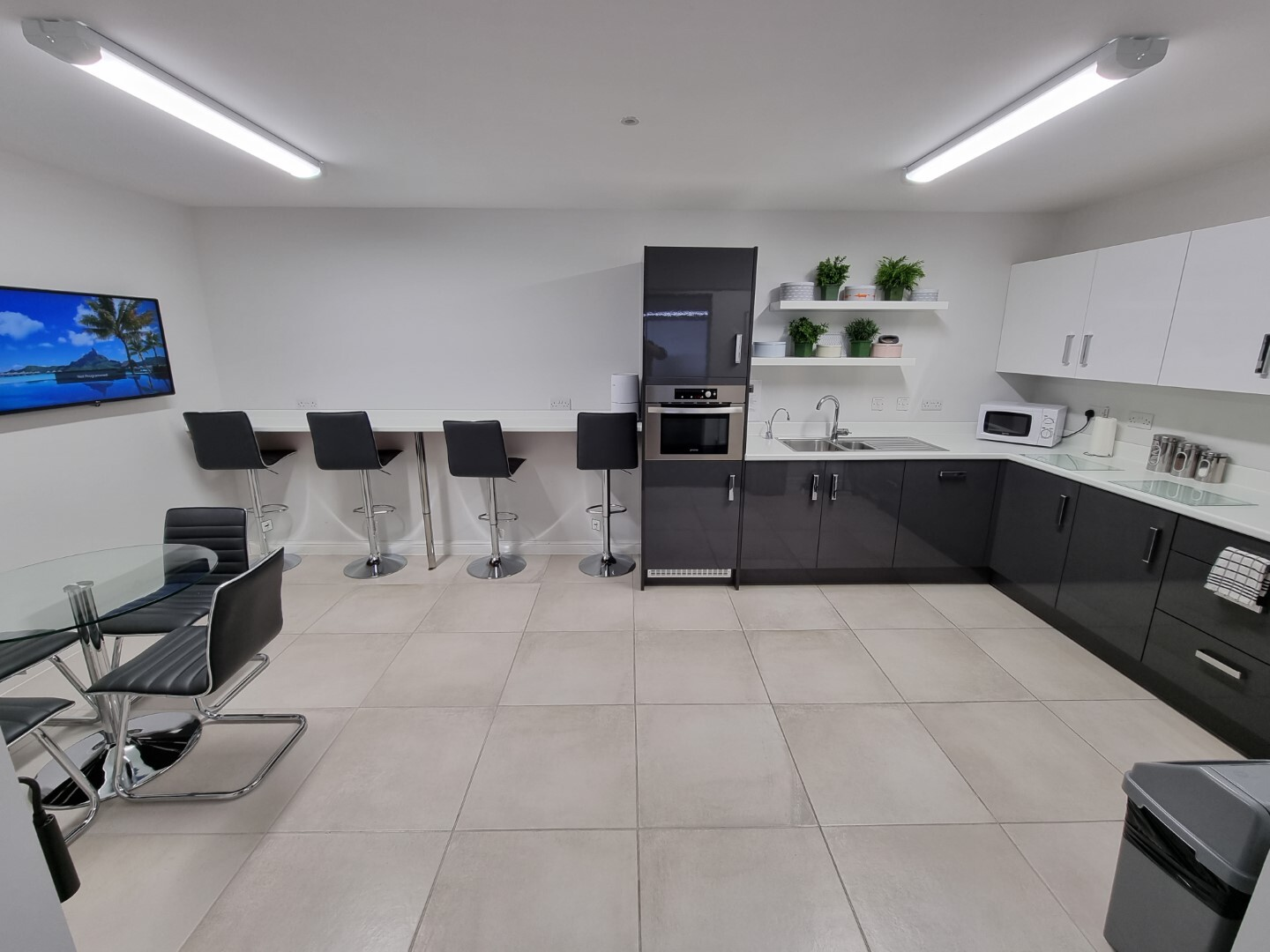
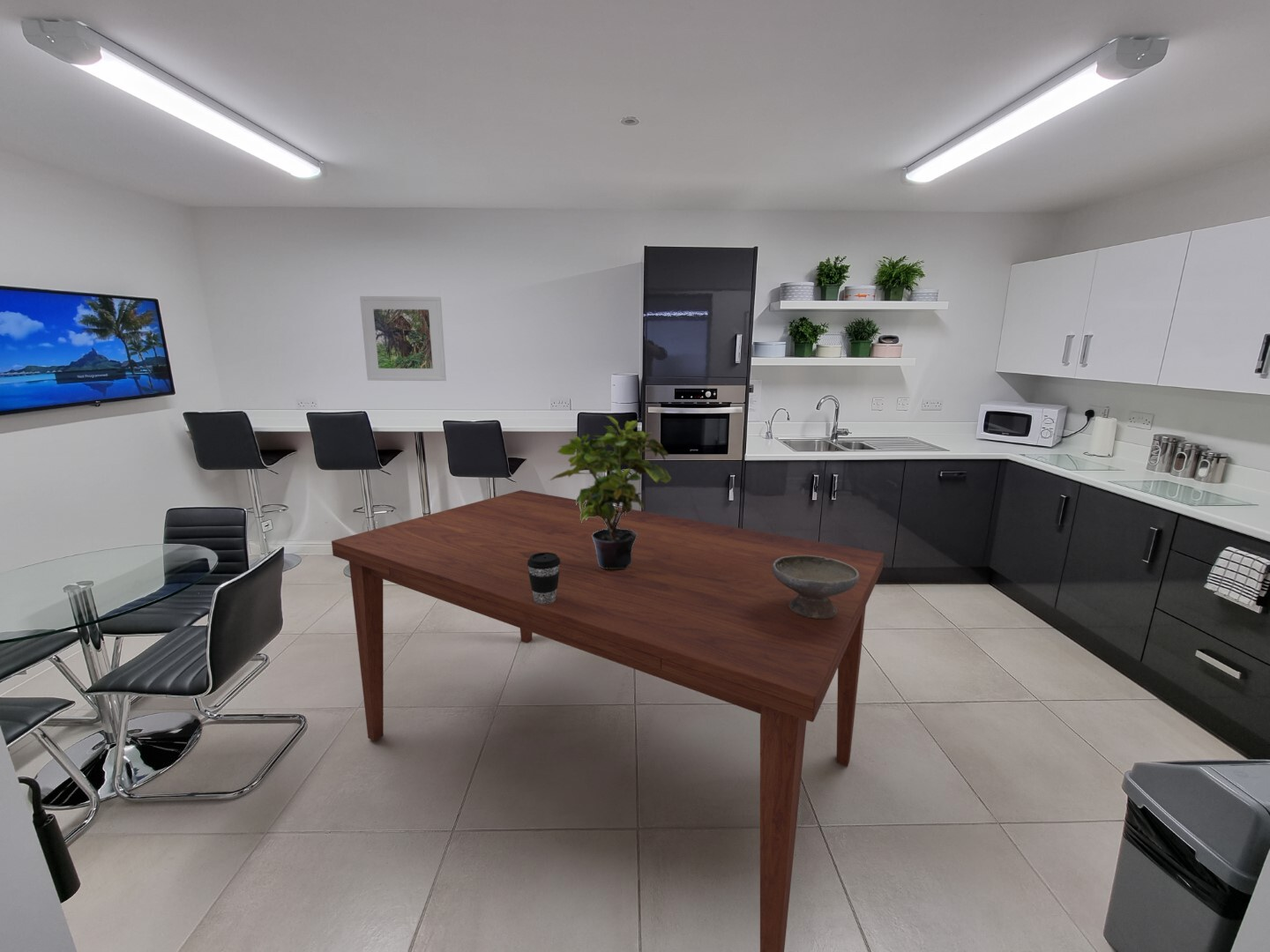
+ potted plant [549,415,672,569]
+ dining table [331,489,885,952]
+ coffee cup [527,553,560,605]
+ bowl [773,555,859,619]
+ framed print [359,295,447,382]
